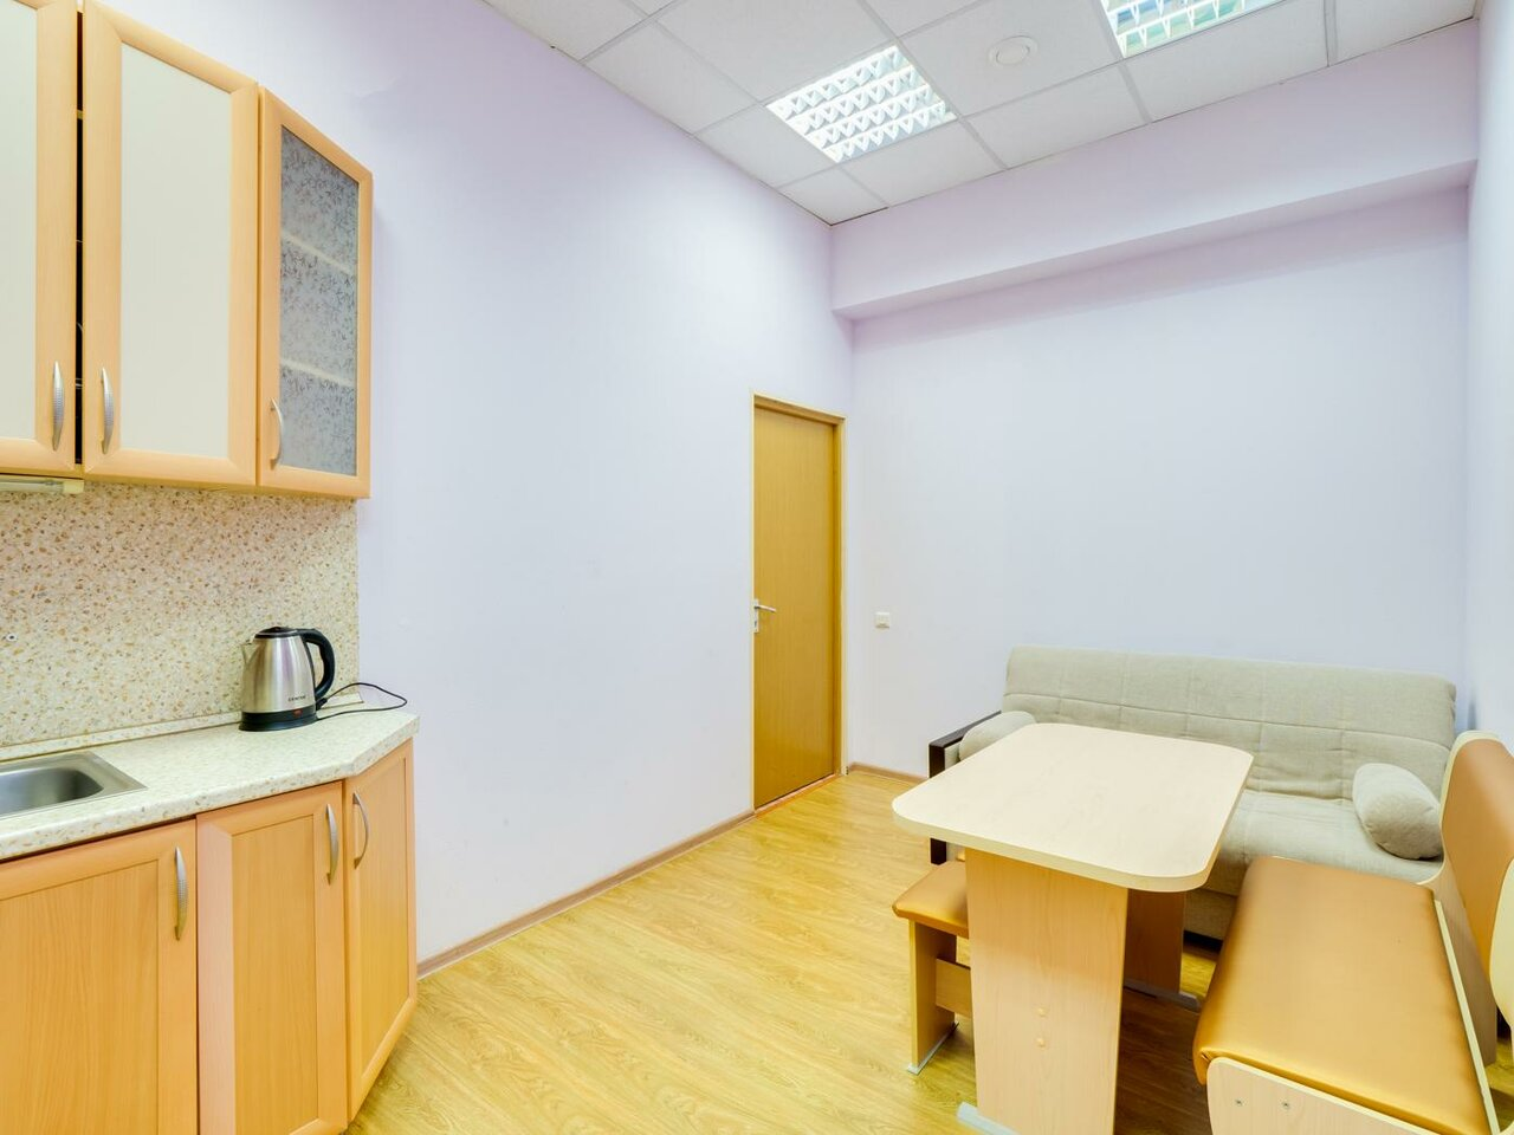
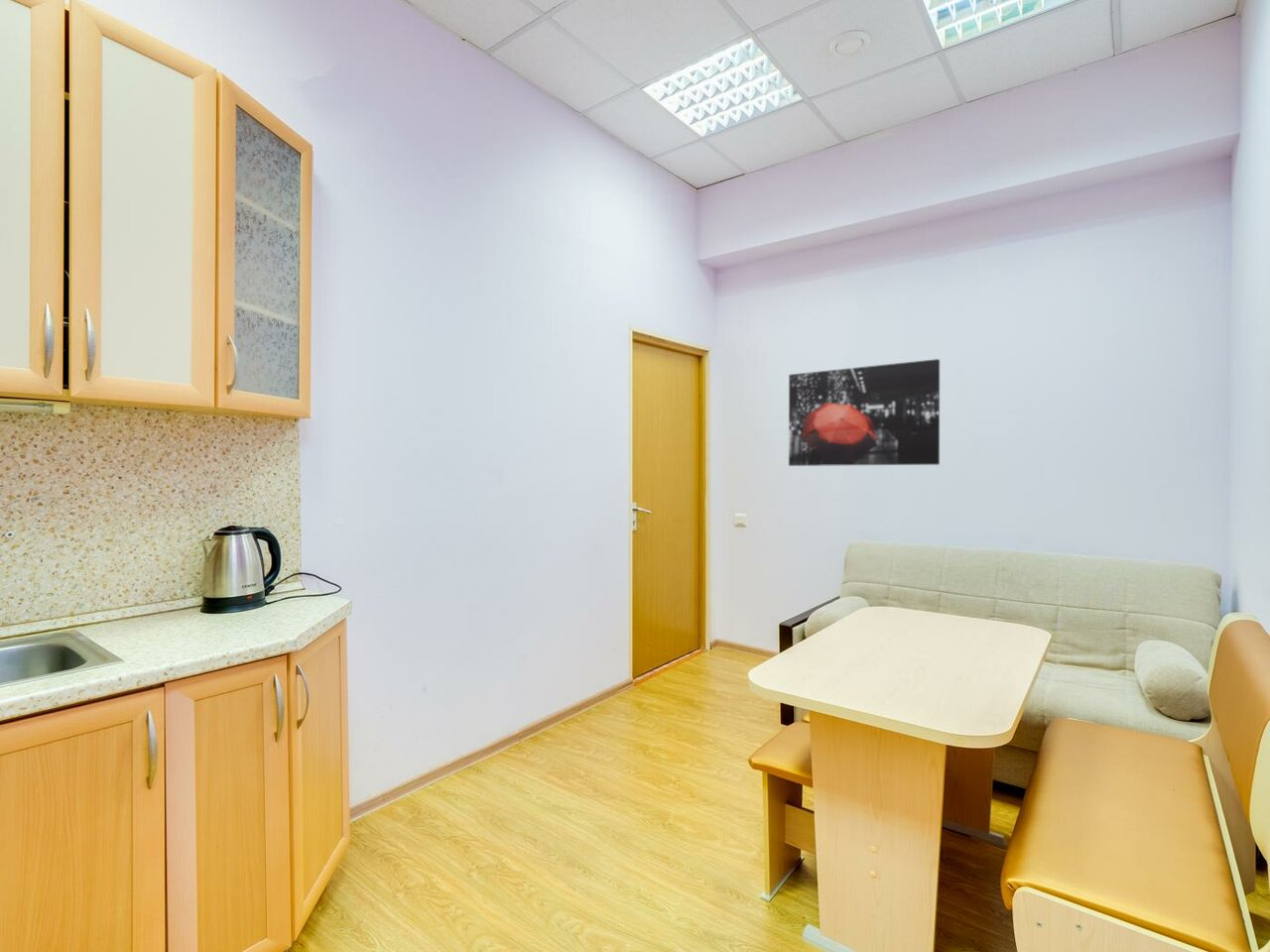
+ wall art [788,358,941,467]
